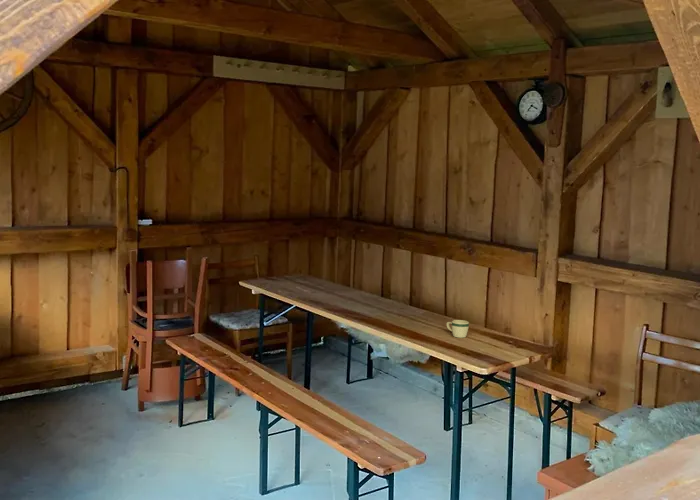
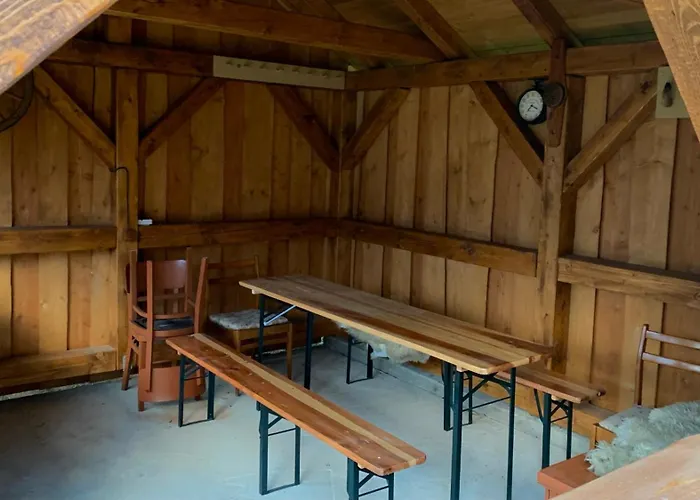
- mug [446,319,470,339]
